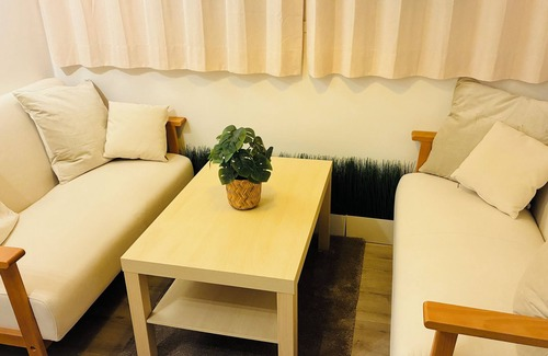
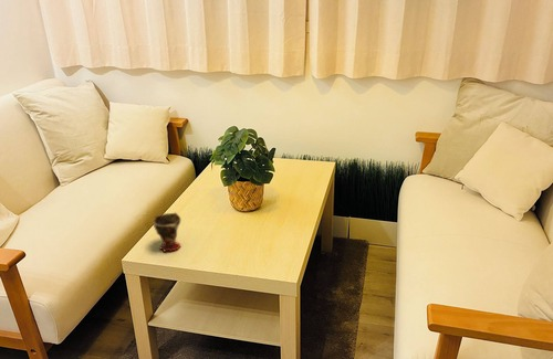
+ cup [152,211,181,253]
